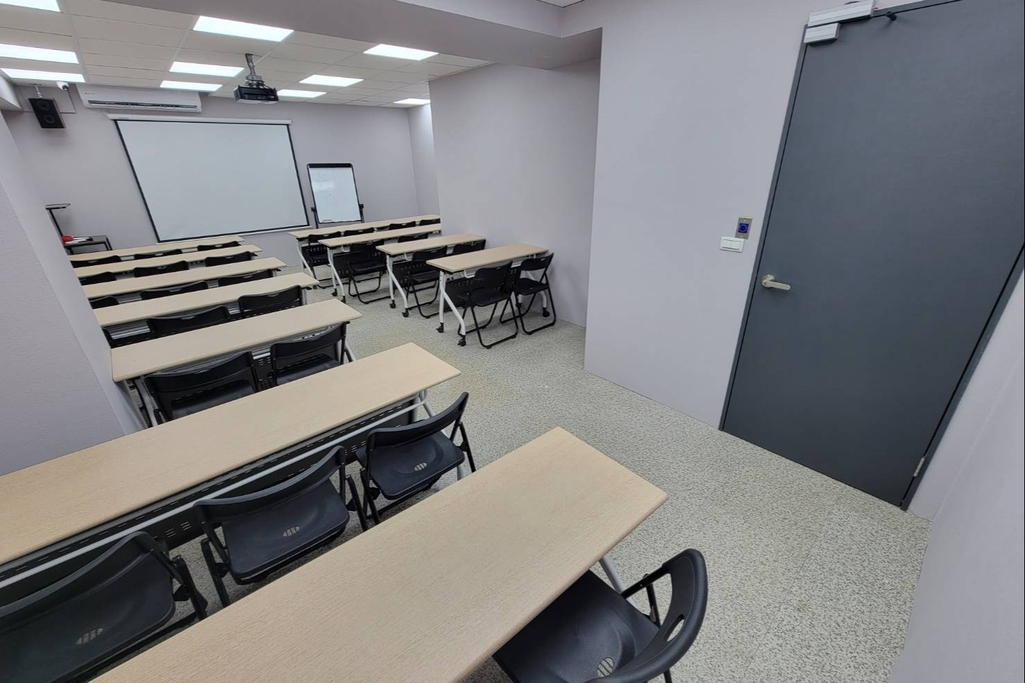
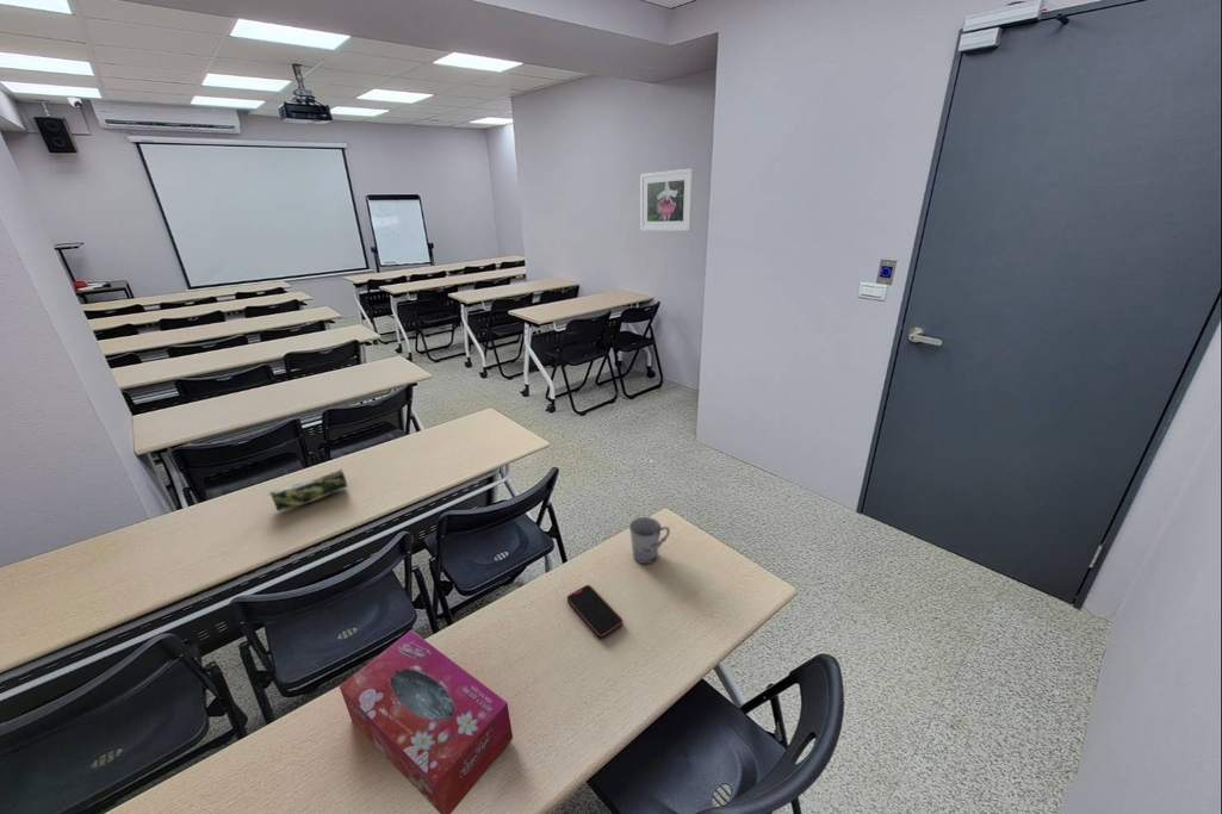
+ tissue box [339,629,514,814]
+ pencil case [266,468,348,512]
+ smartphone [566,584,624,640]
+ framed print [640,168,695,232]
+ cup [628,516,671,565]
